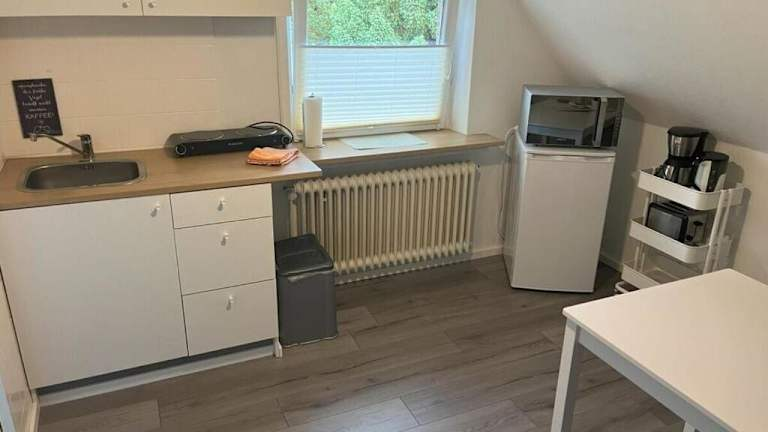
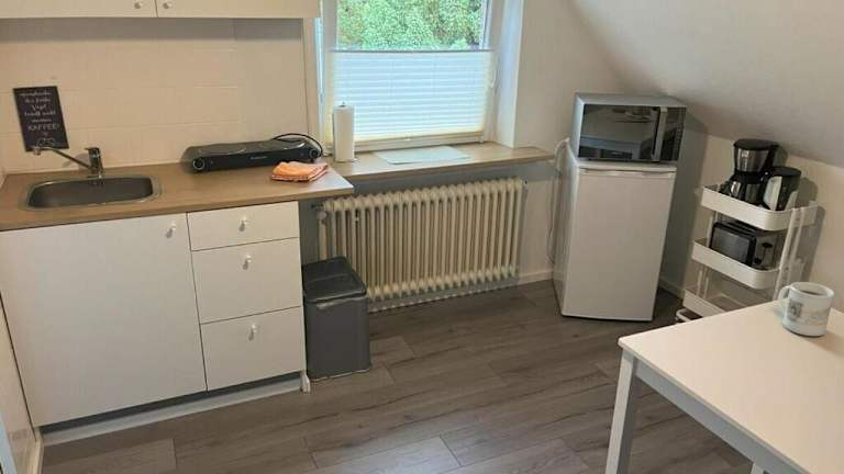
+ mug [777,281,835,337]
